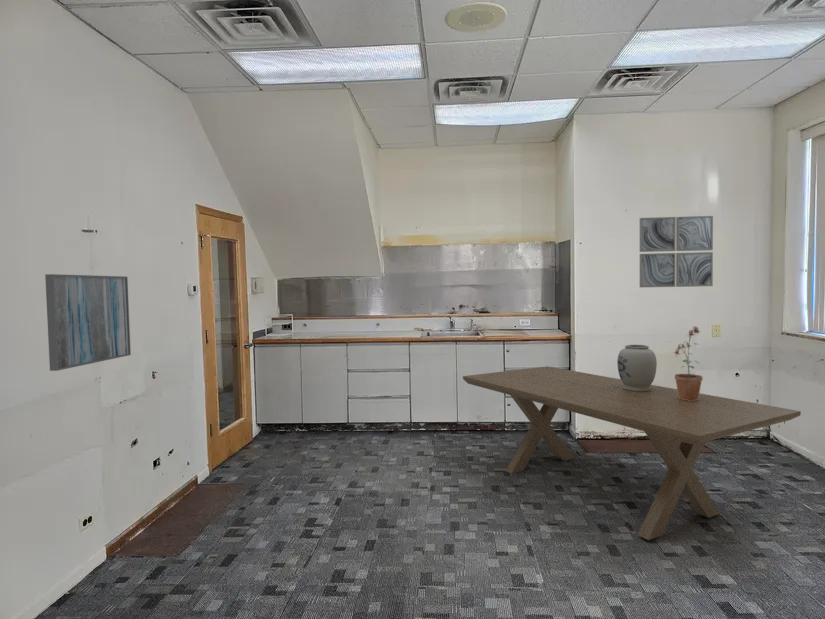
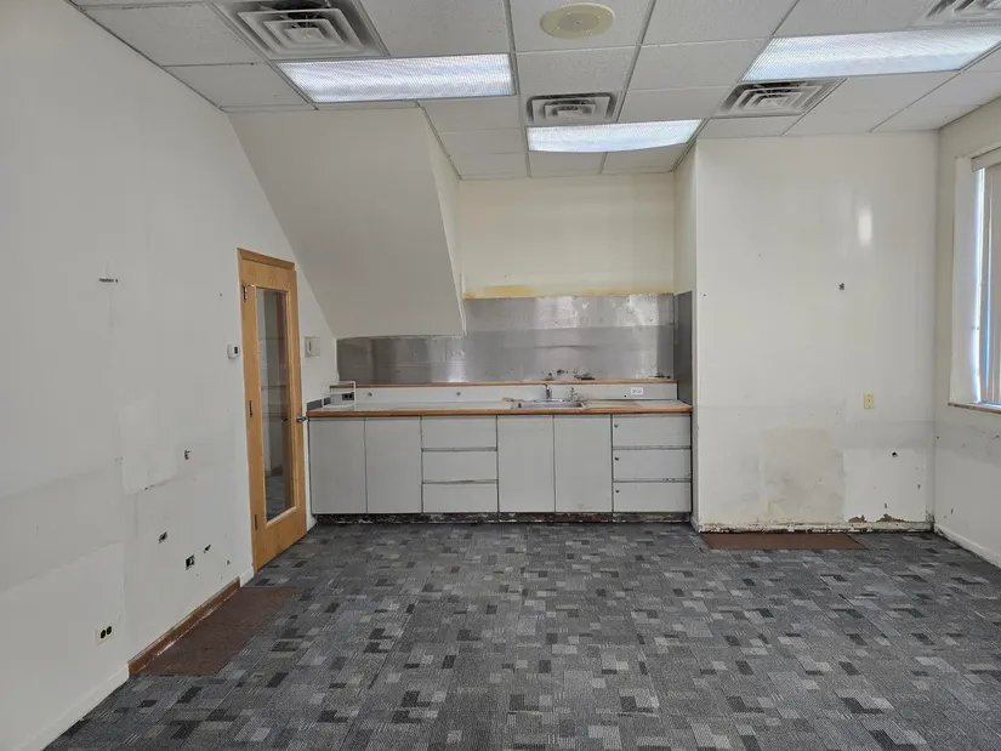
- vase [616,344,658,391]
- potted plant [673,325,704,401]
- dining table [462,365,802,541]
- wall art [44,273,132,372]
- wall art [639,215,714,288]
